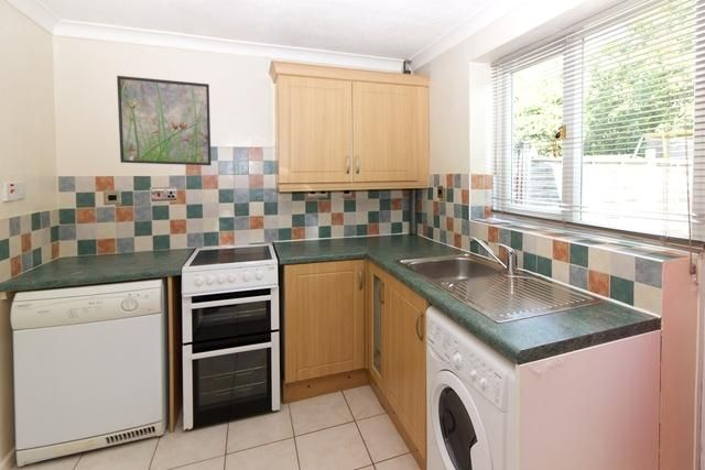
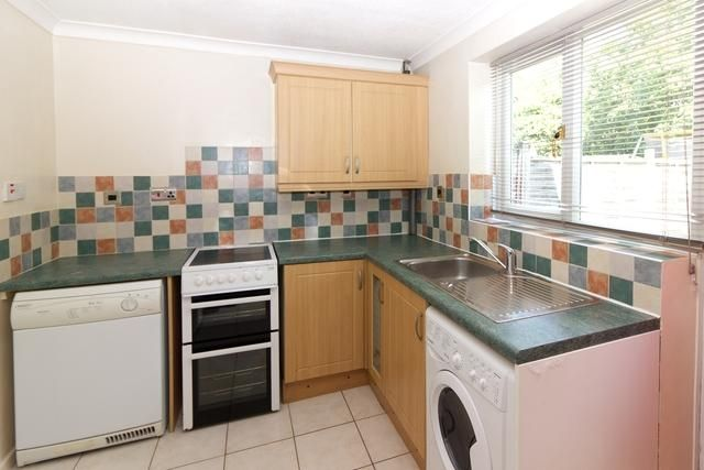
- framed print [116,75,213,166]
